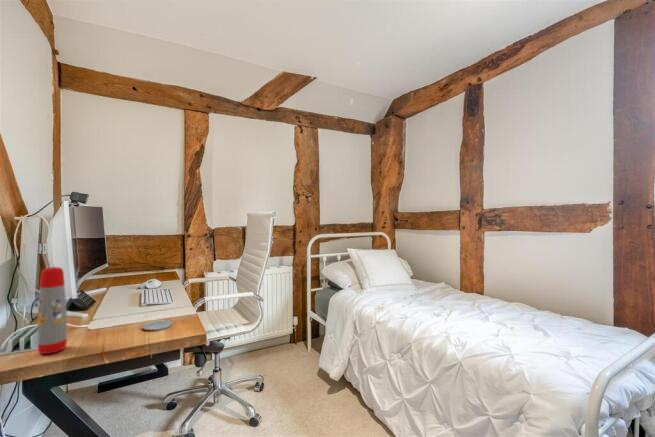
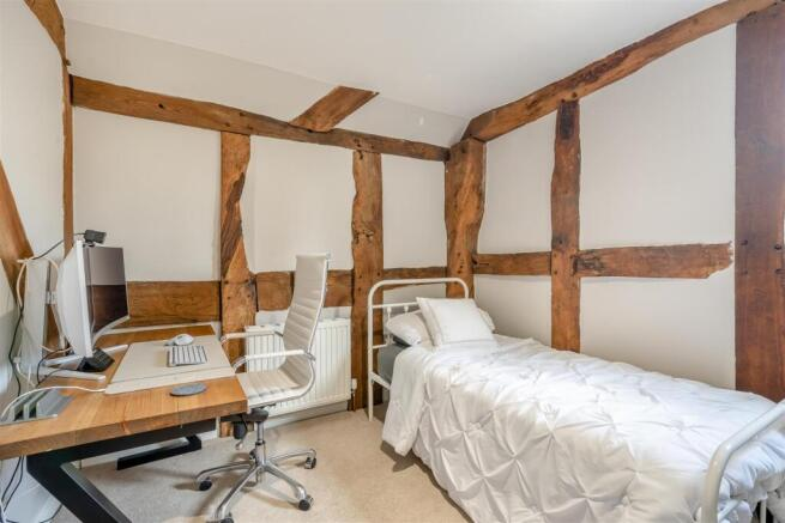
- water bottle [37,266,68,355]
